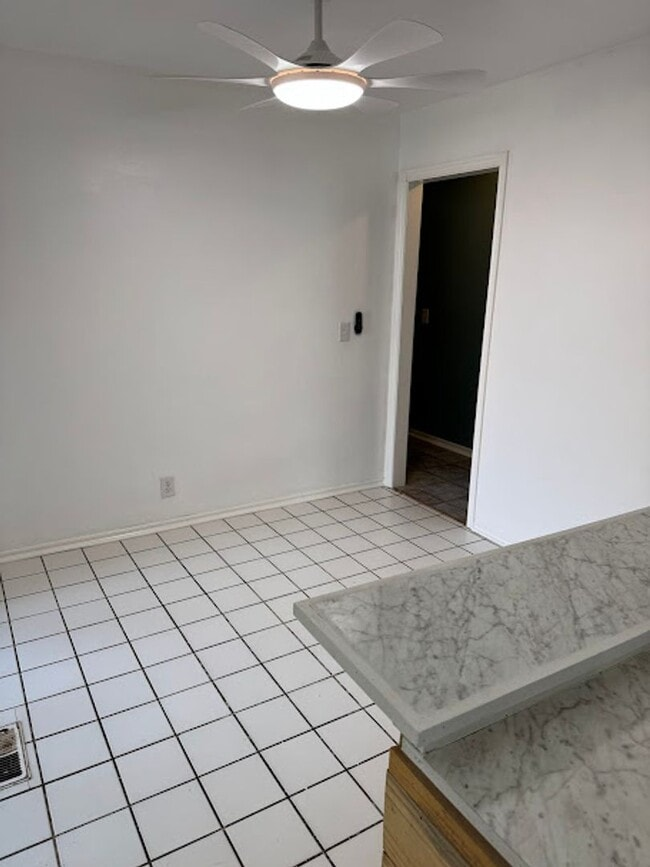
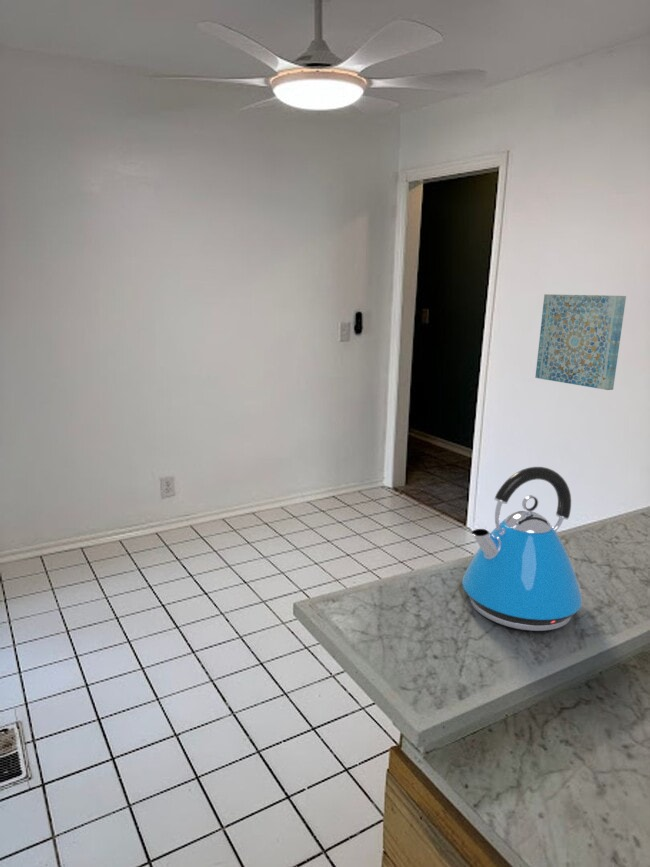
+ wall art [534,293,627,391]
+ kettle [461,466,583,632]
